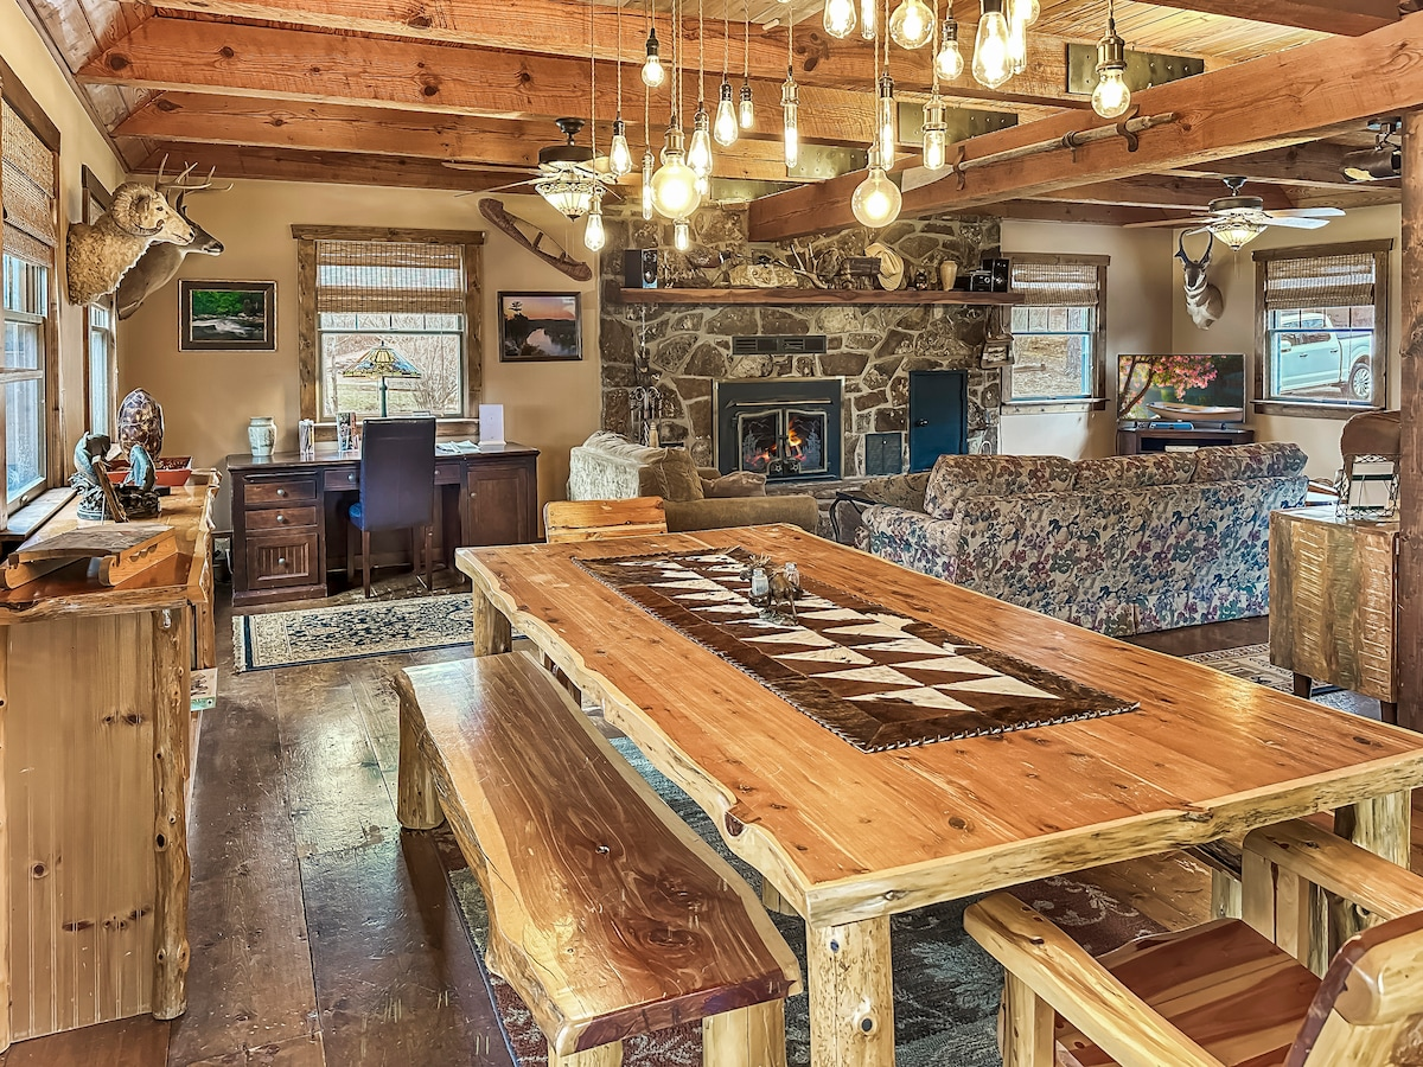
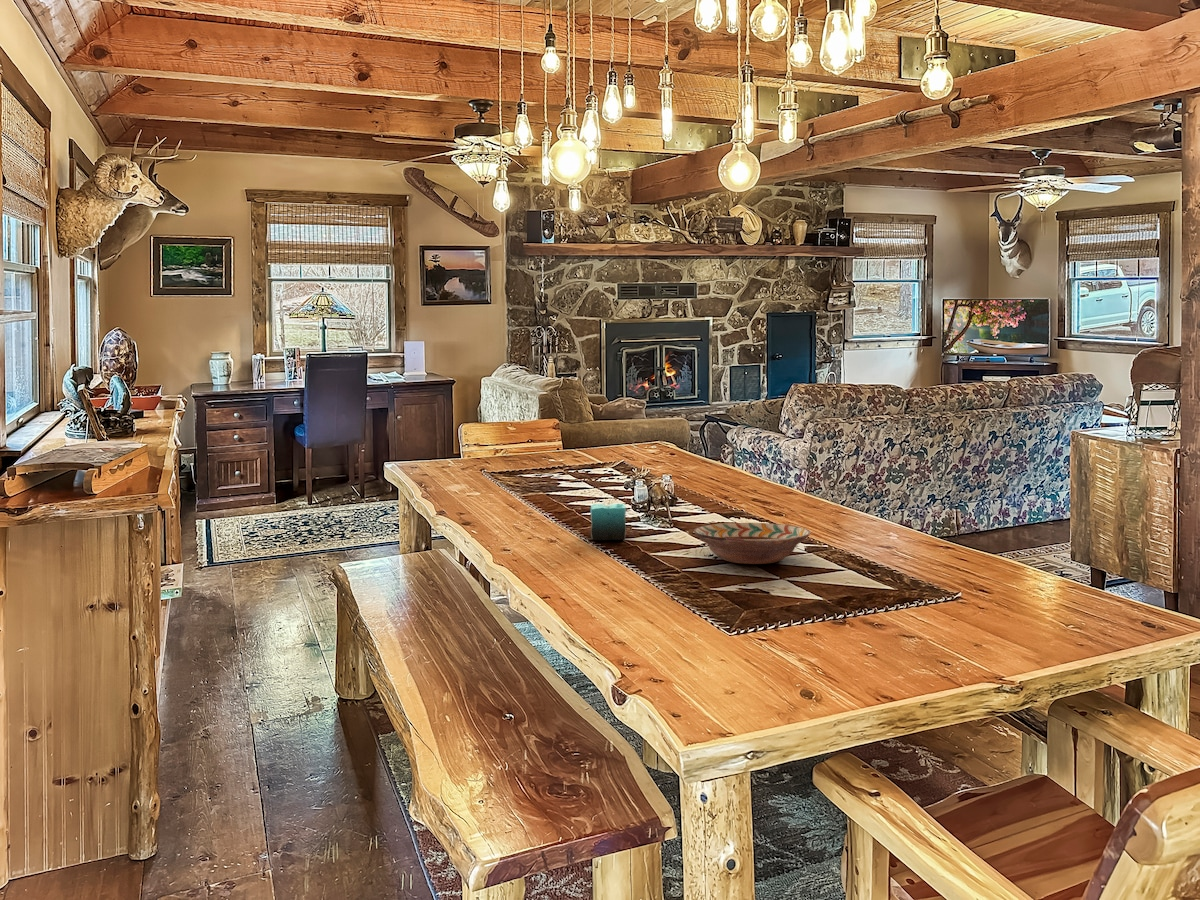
+ decorative bowl [693,522,811,565]
+ candle [590,492,627,541]
